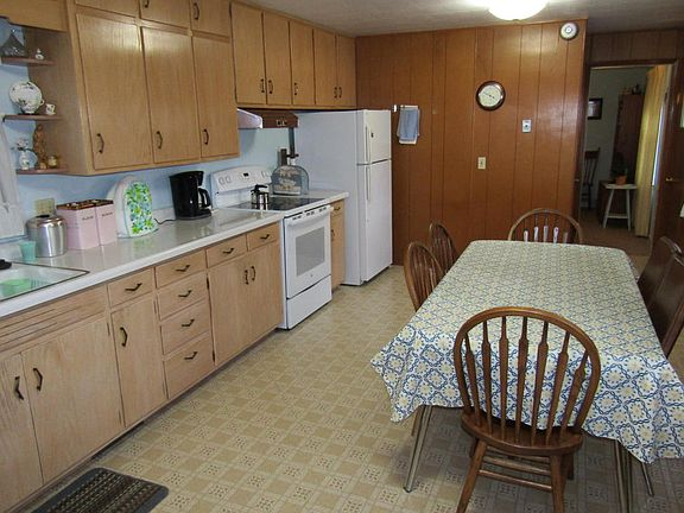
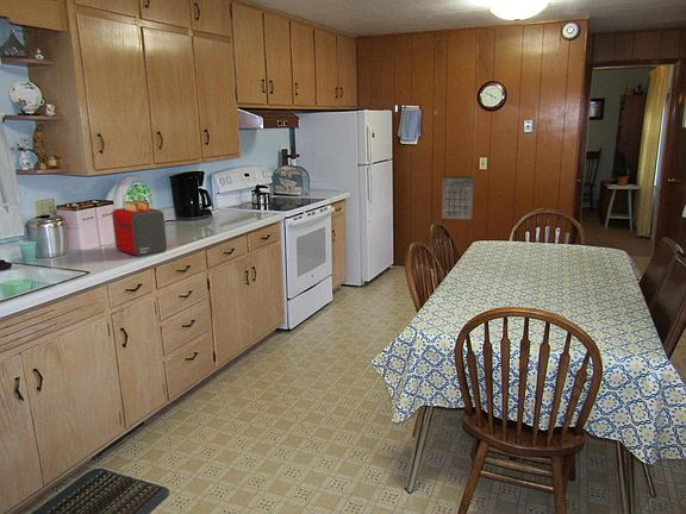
+ calendar [441,165,475,220]
+ toaster [111,199,168,257]
